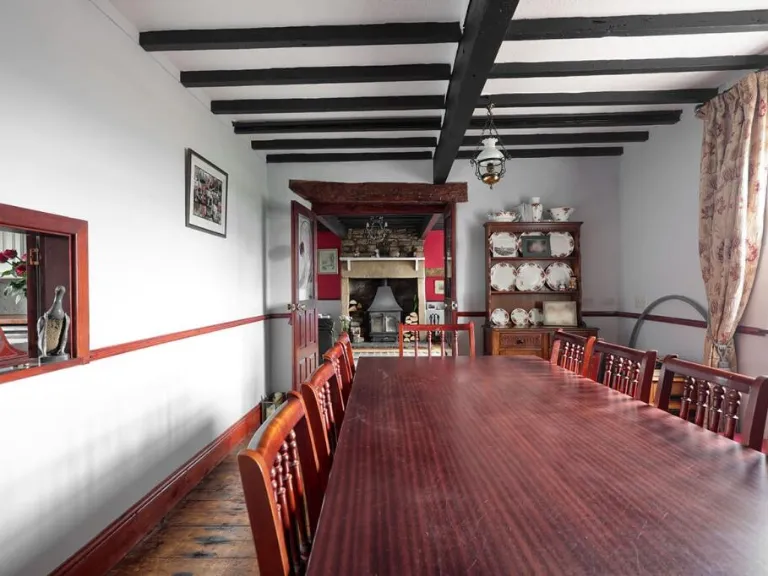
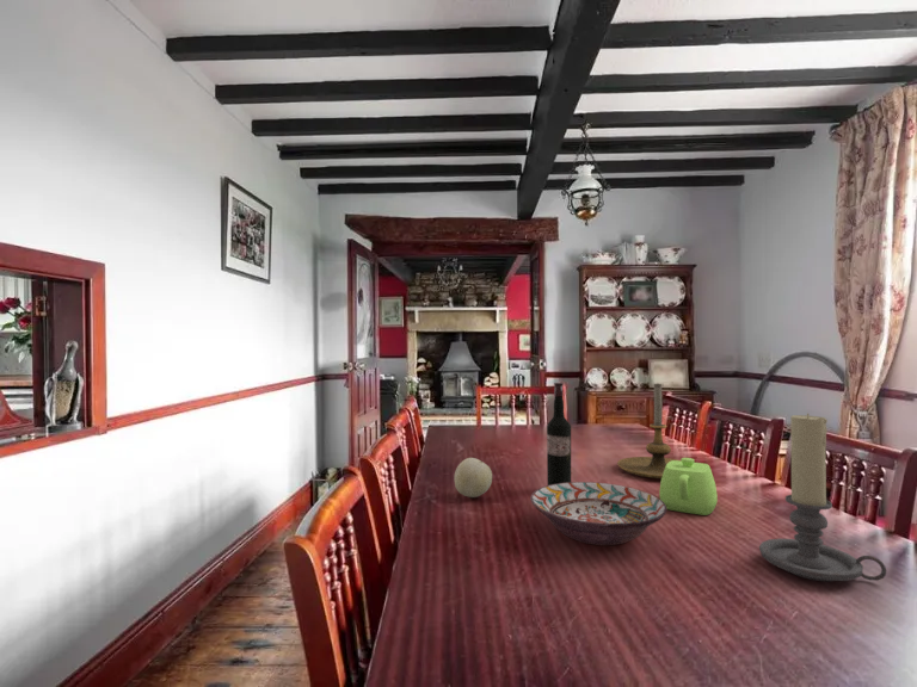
+ candle holder [758,413,887,582]
+ candle holder [616,383,682,479]
+ decorative bowl [529,481,667,546]
+ wine bottle [546,382,572,485]
+ teapot [658,457,719,516]
+ fruit [454,457,493,499]
